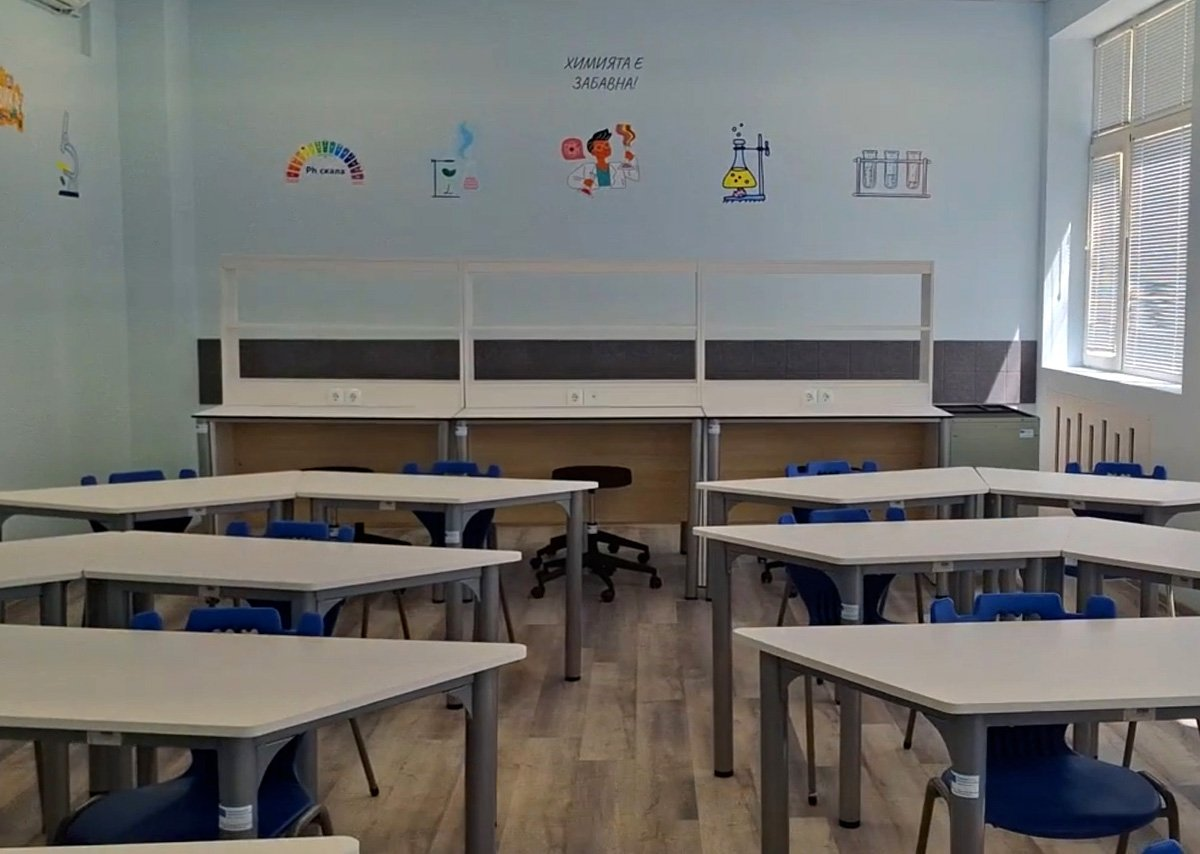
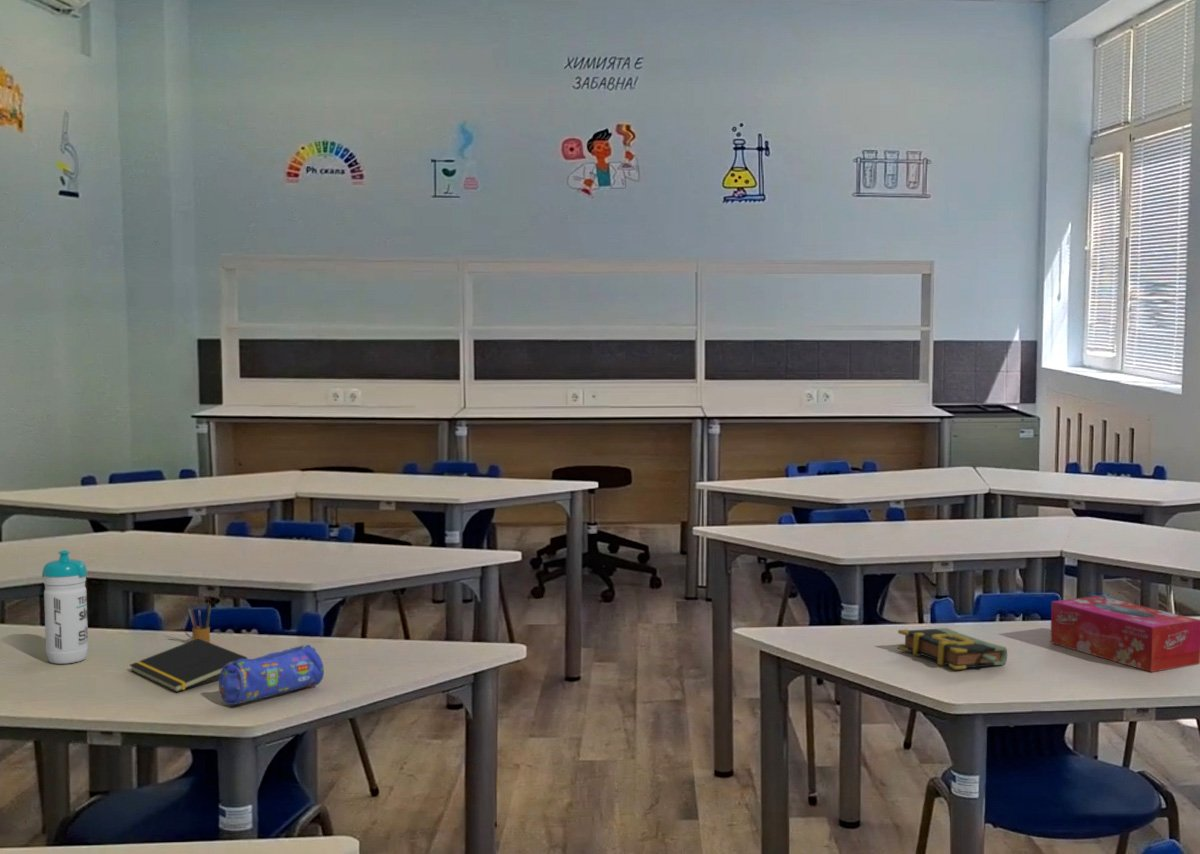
+ water bottle [41,549,89,665]
+ book [896,627,1008,671]
+ tissue box [1049,595,1200,673]
+ notepad [129,638,248,693]
+ pencil case [218,642,325,706]
+ pencil box [186,600,212,643]
